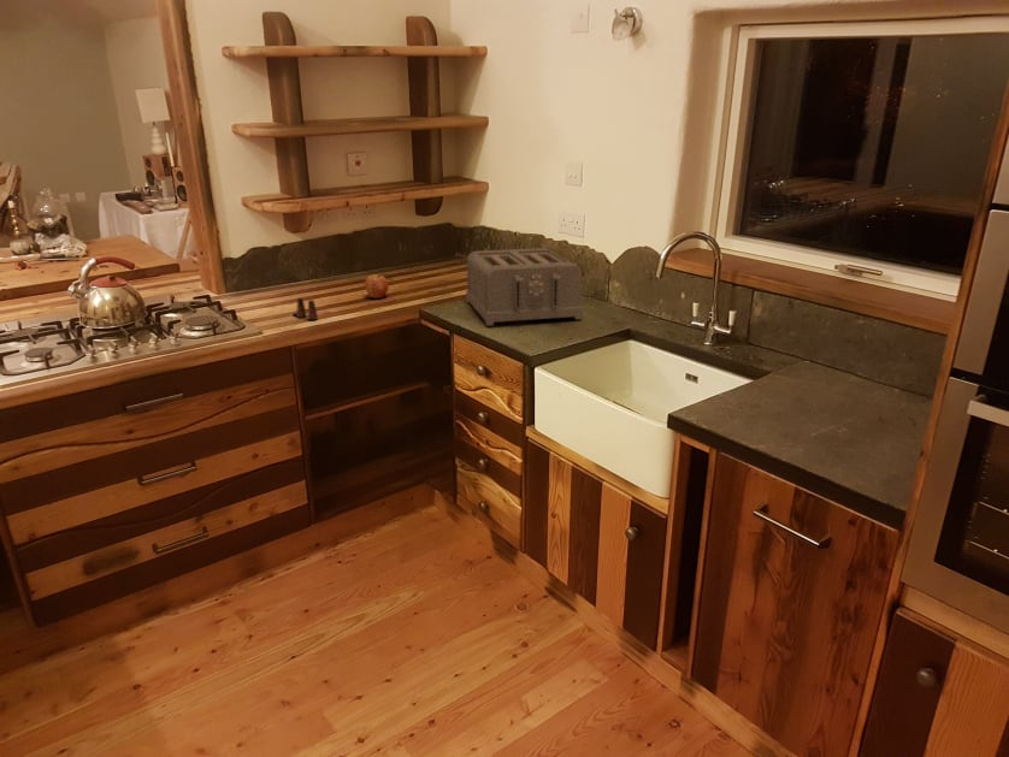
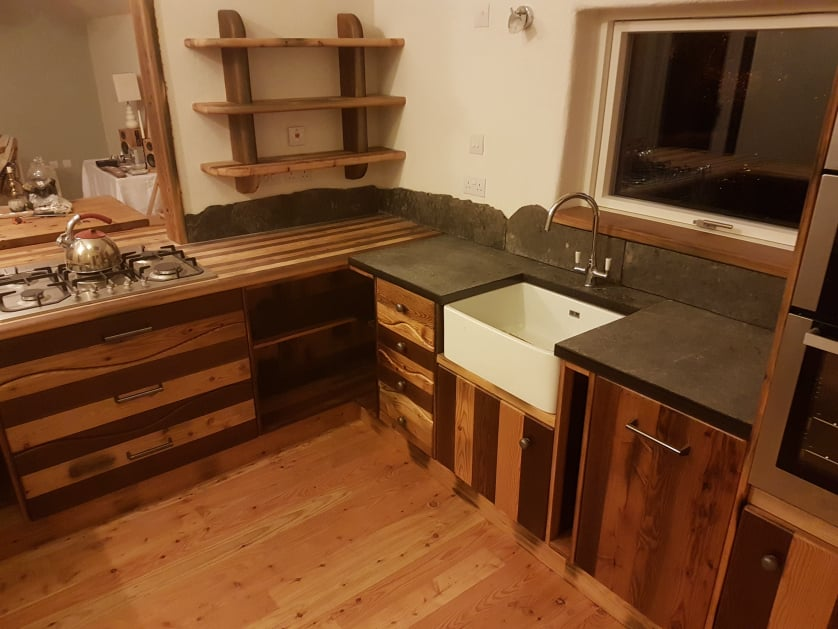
- toaster [465,247,583,326]
- fruit [364,272,389,300]
- salt shaker [291,297,319,321]
